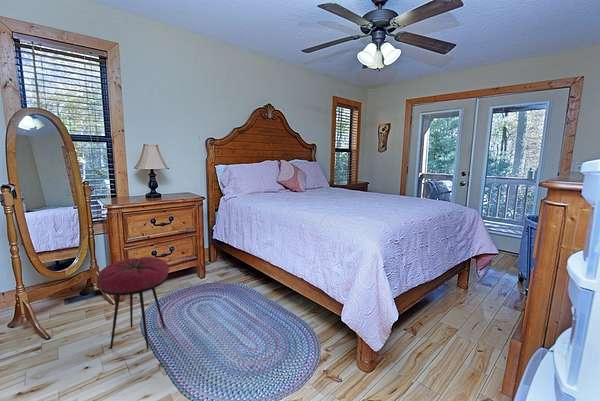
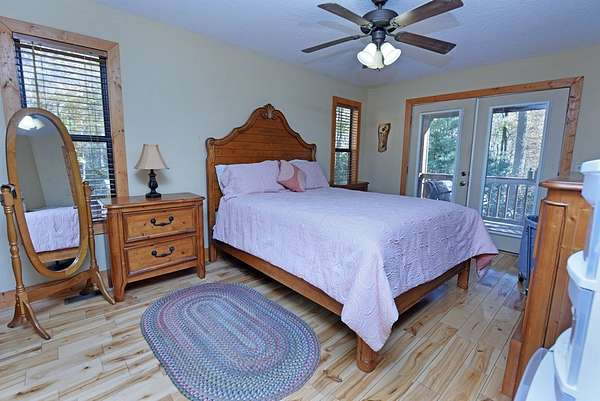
- stool [96,256,170,350]
